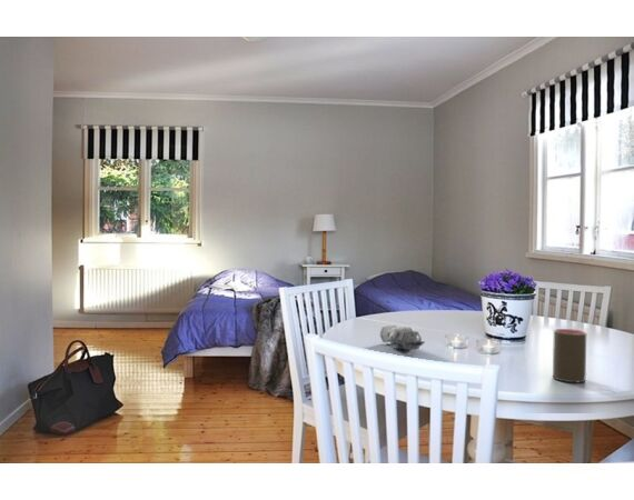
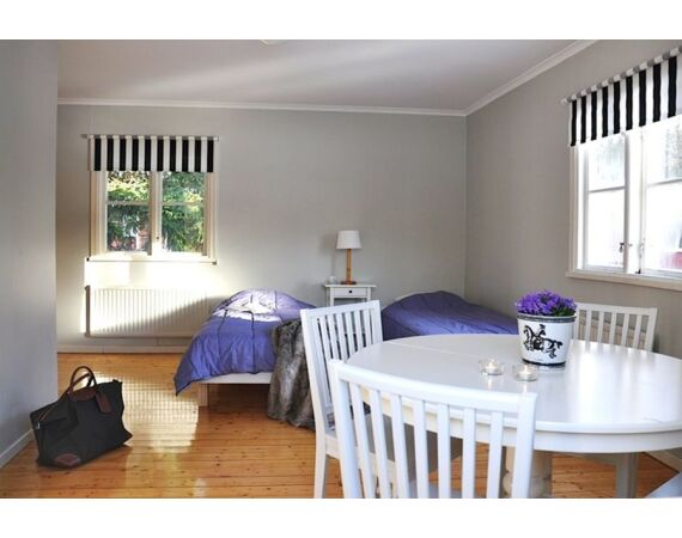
- teapot [379,324,426,351]
- cup [552,328,587,383]
